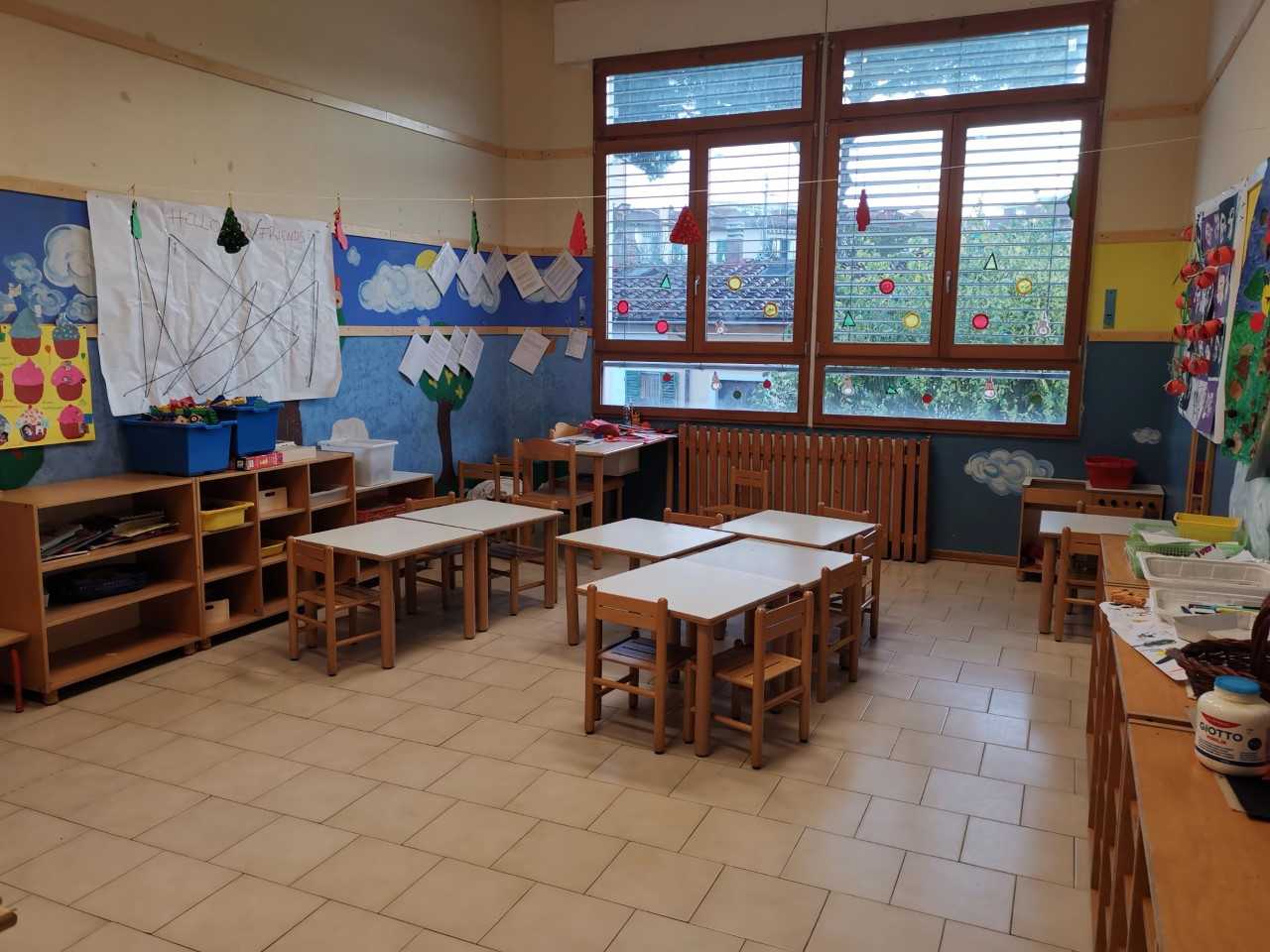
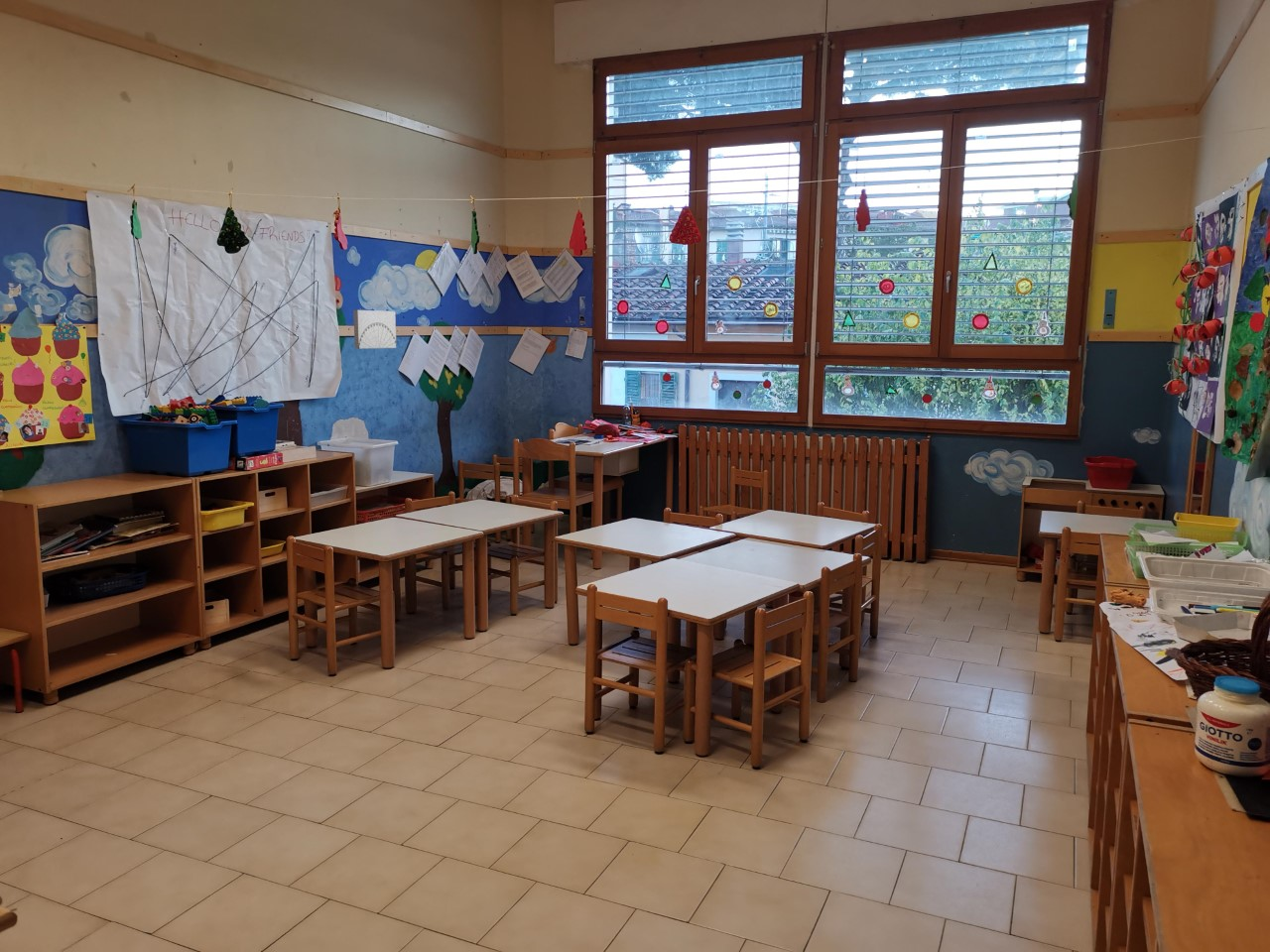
+ wall art [352,309,397,349]
